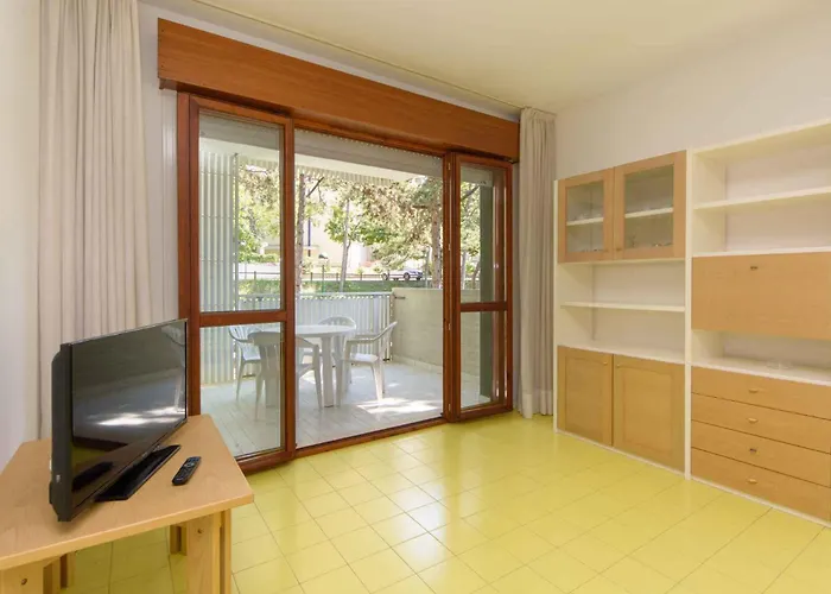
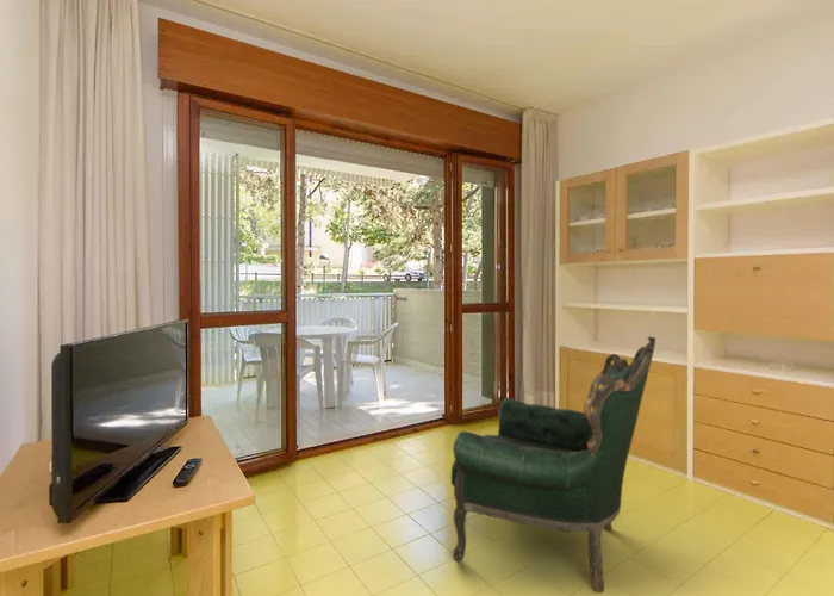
+ armchair [450,335,656,594]
